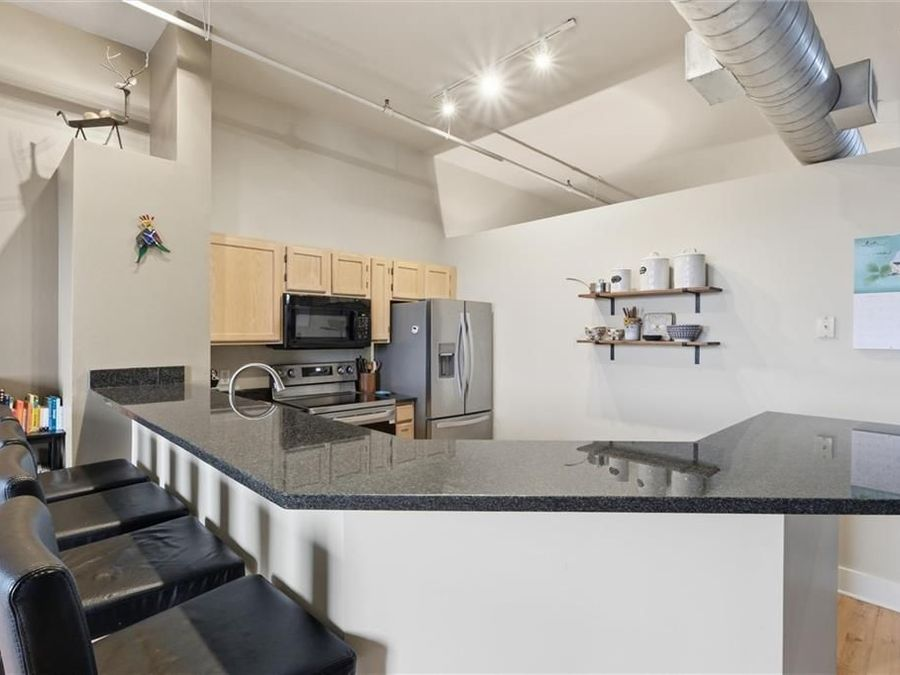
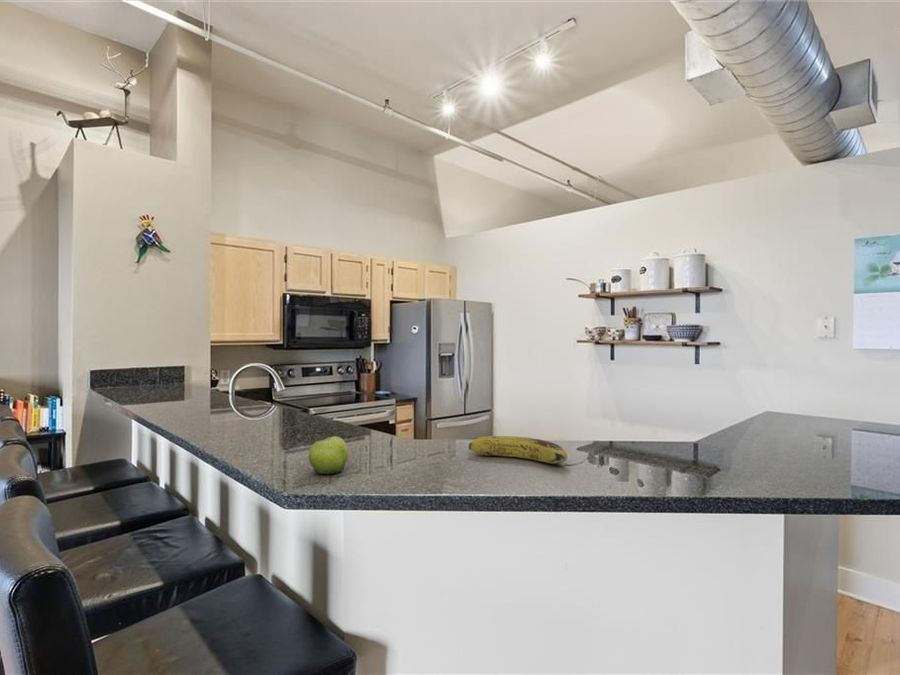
+ fruit [308,435,349,475]
+ fruit [468,435,568,465]
